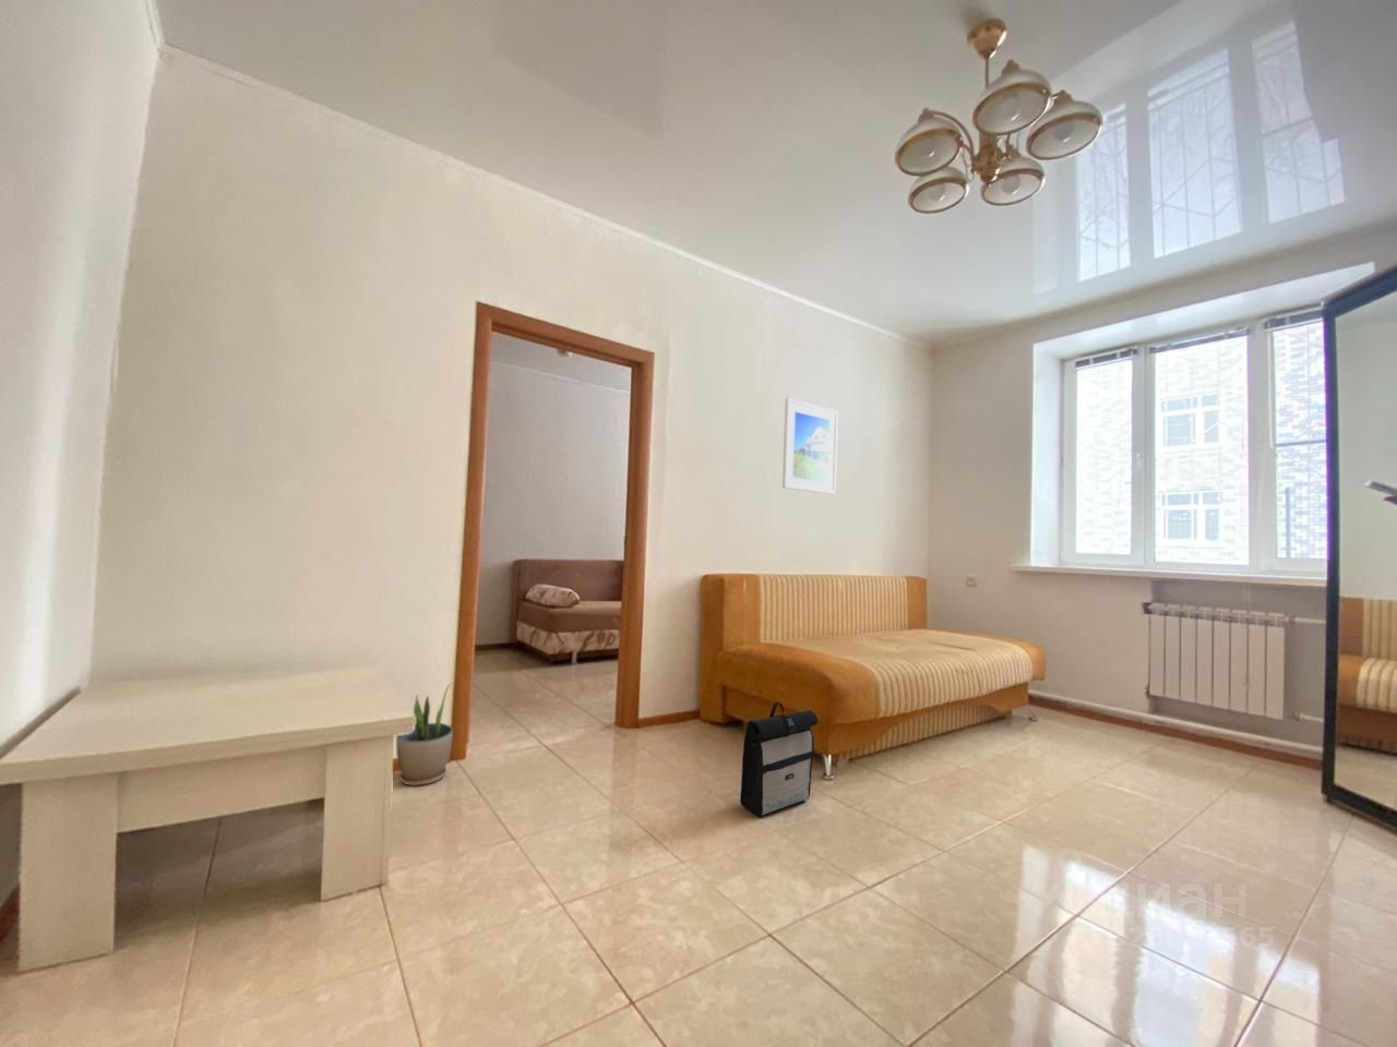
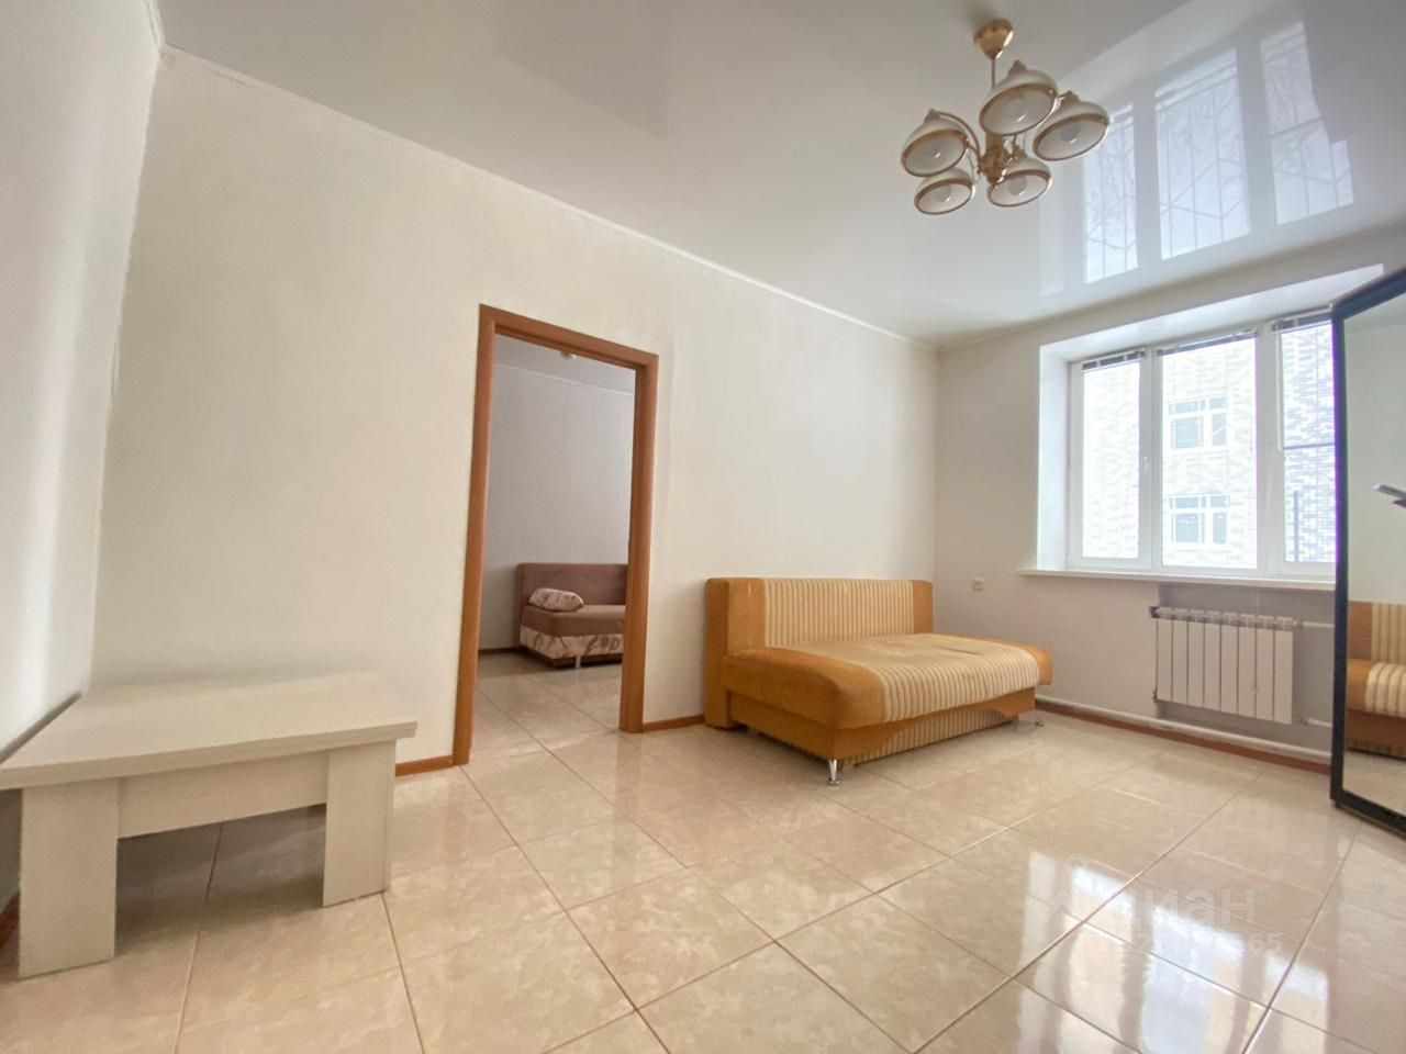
- potted plant [395,681,454,787]
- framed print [781,397,839,495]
- backpack [739,701,818,818]
